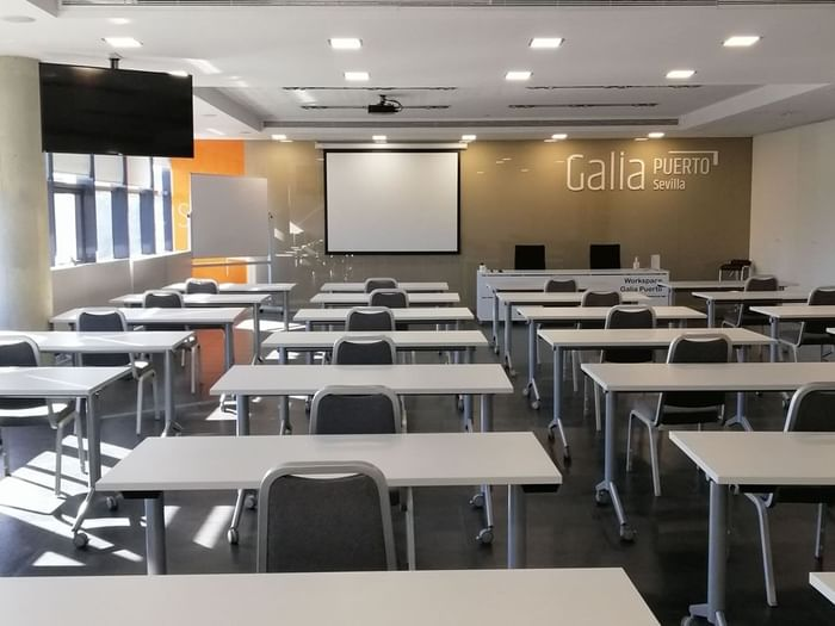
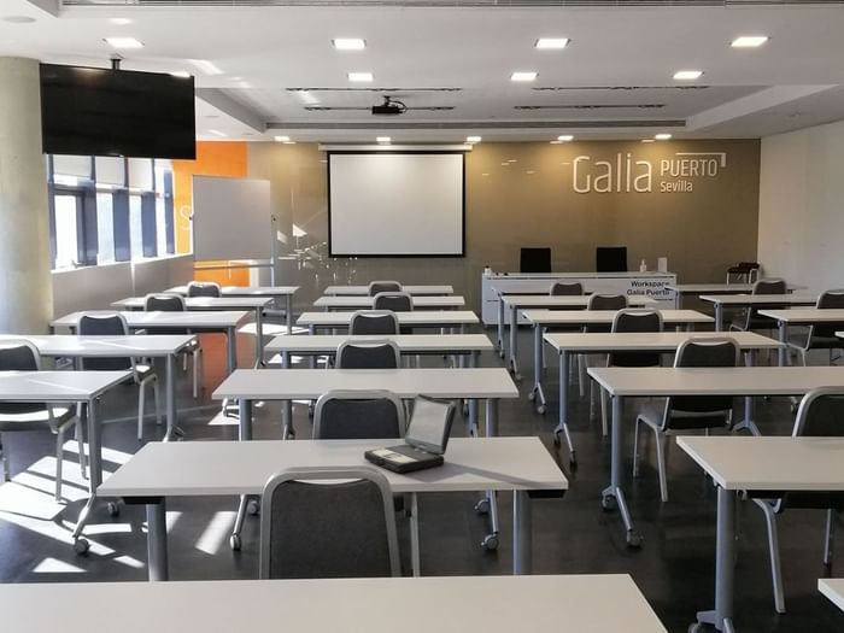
+ laptop [363,393,458,474]
